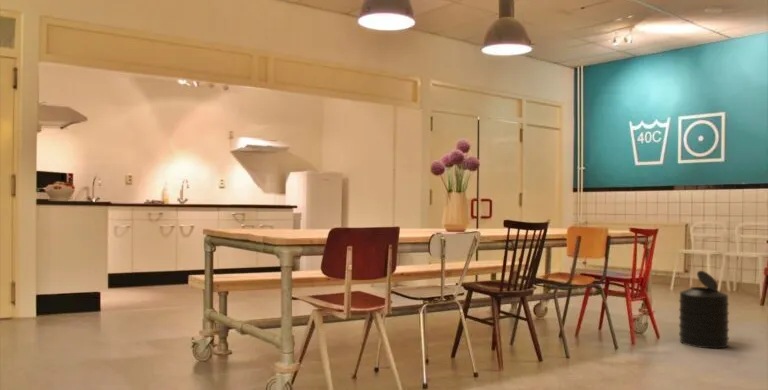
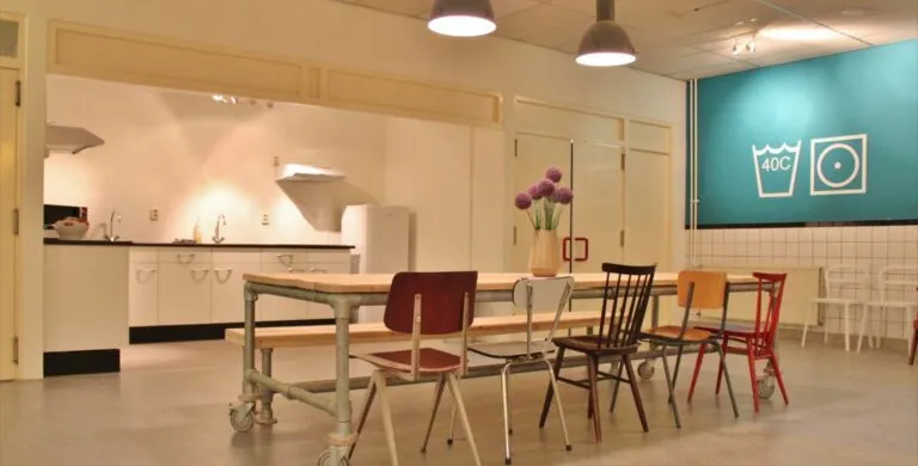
- trash can [678,270,730,350]
